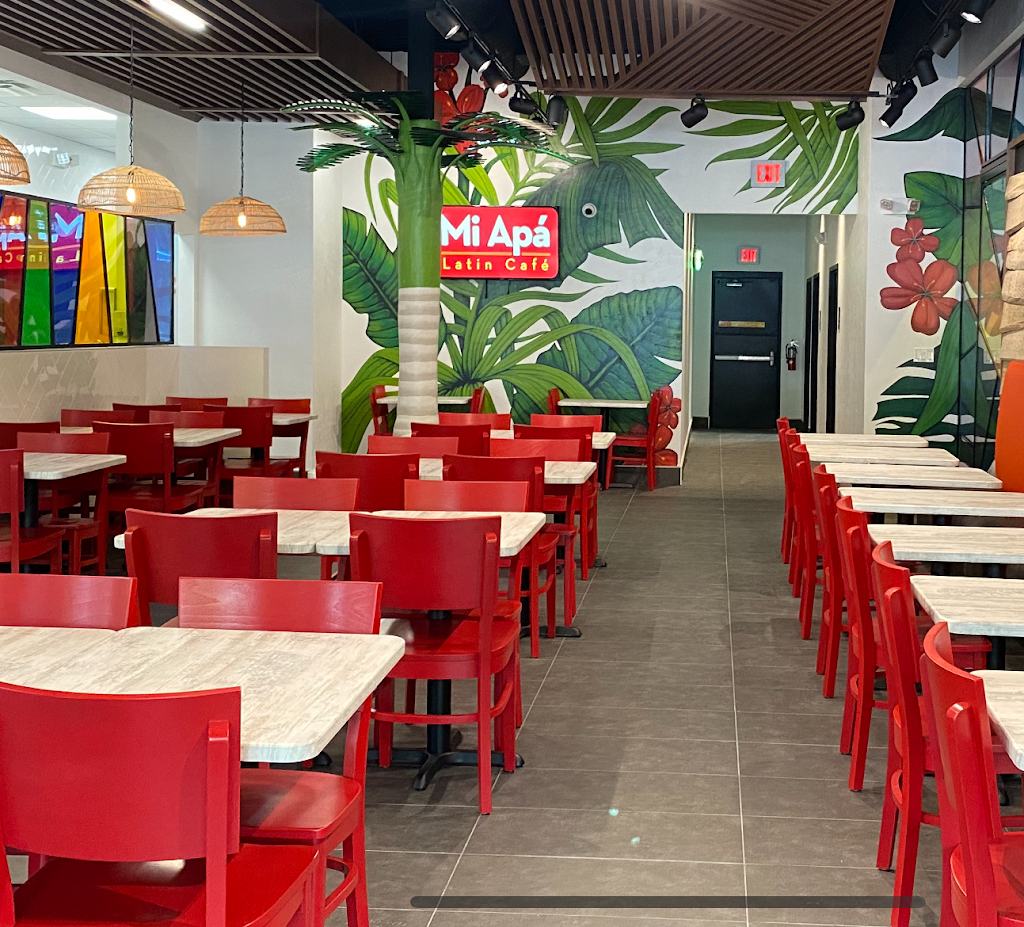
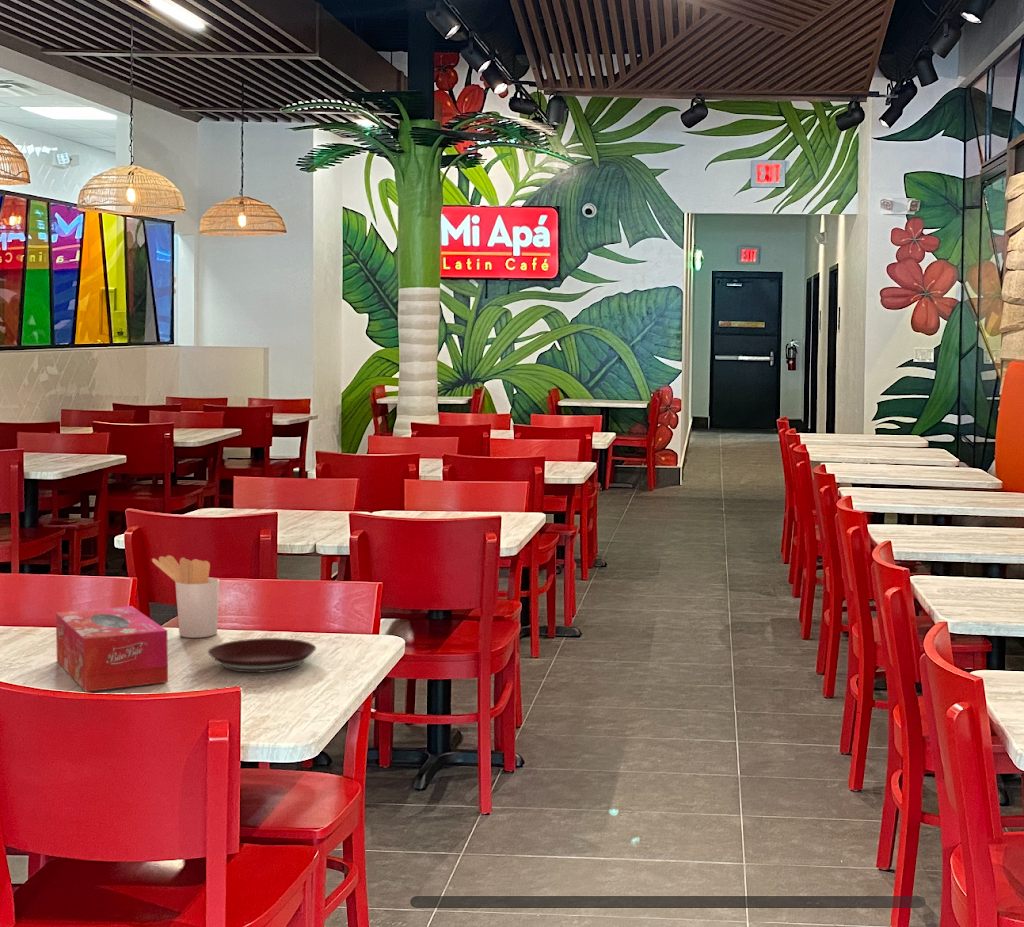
+ plate [207,637,317,673]
+ tissue box [55,605,169,693]
+ utensil holder [151,554,221,639]
